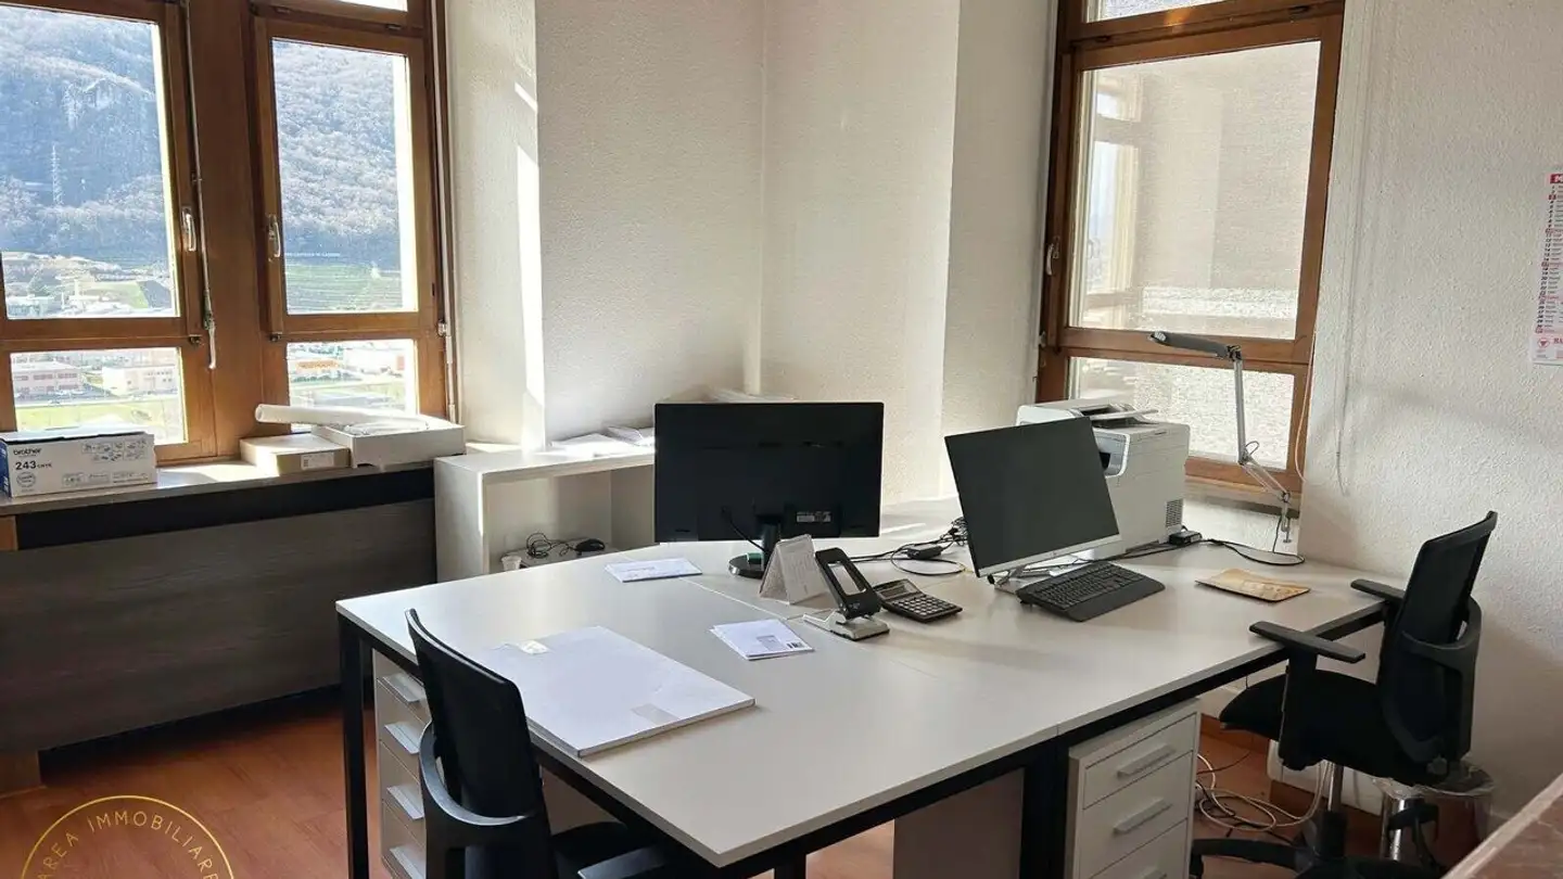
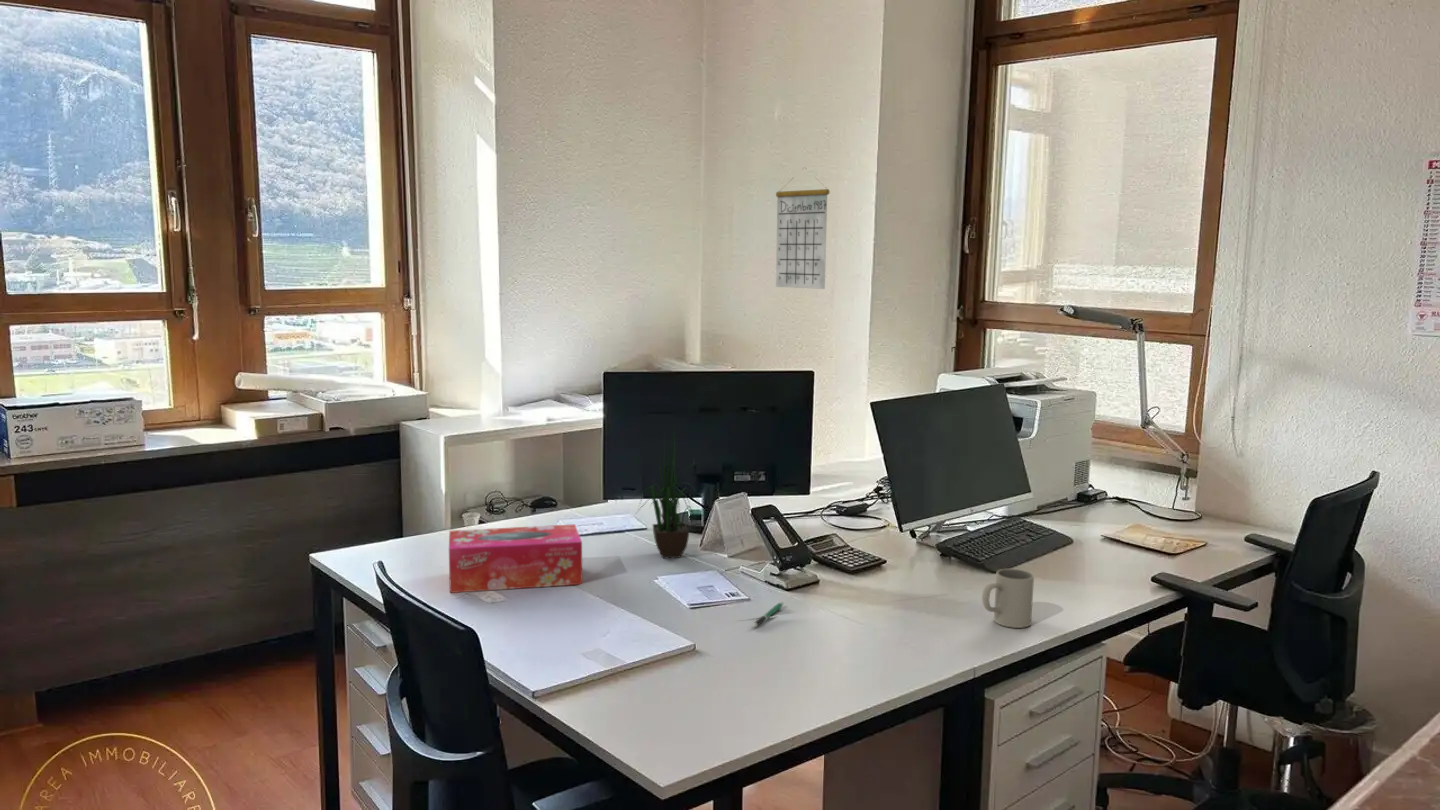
+ potted plant [631,424,700,559]
+ calendar [775,166,830,290]
+ mug [981,568,1035,629]
+ tissue box [448,523,583,594]
+ pen [751,601,785,629]
